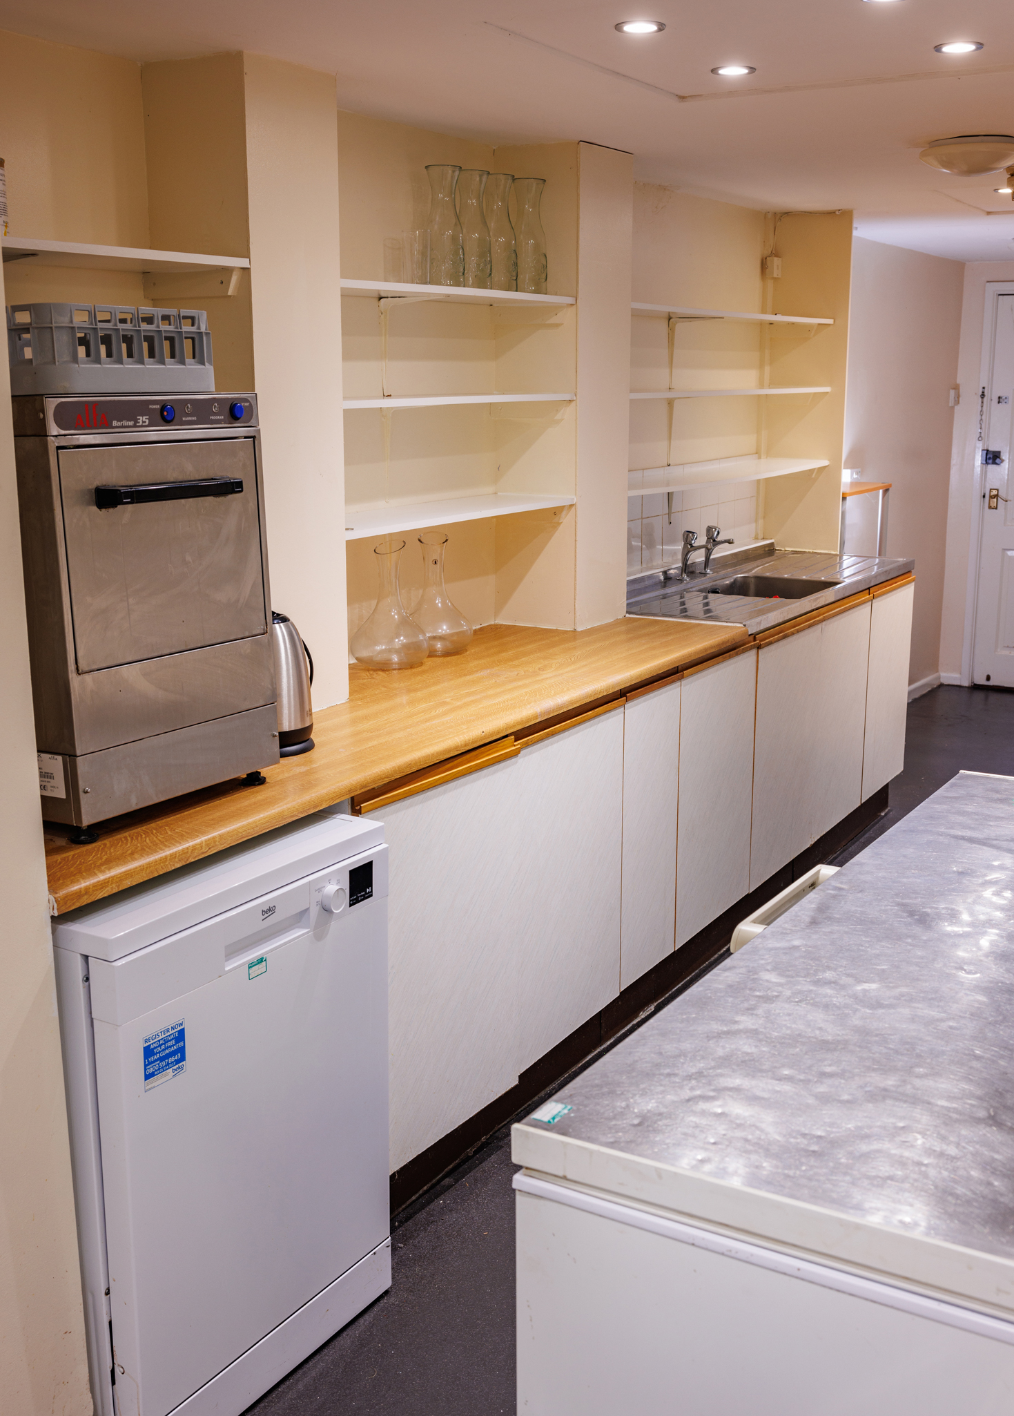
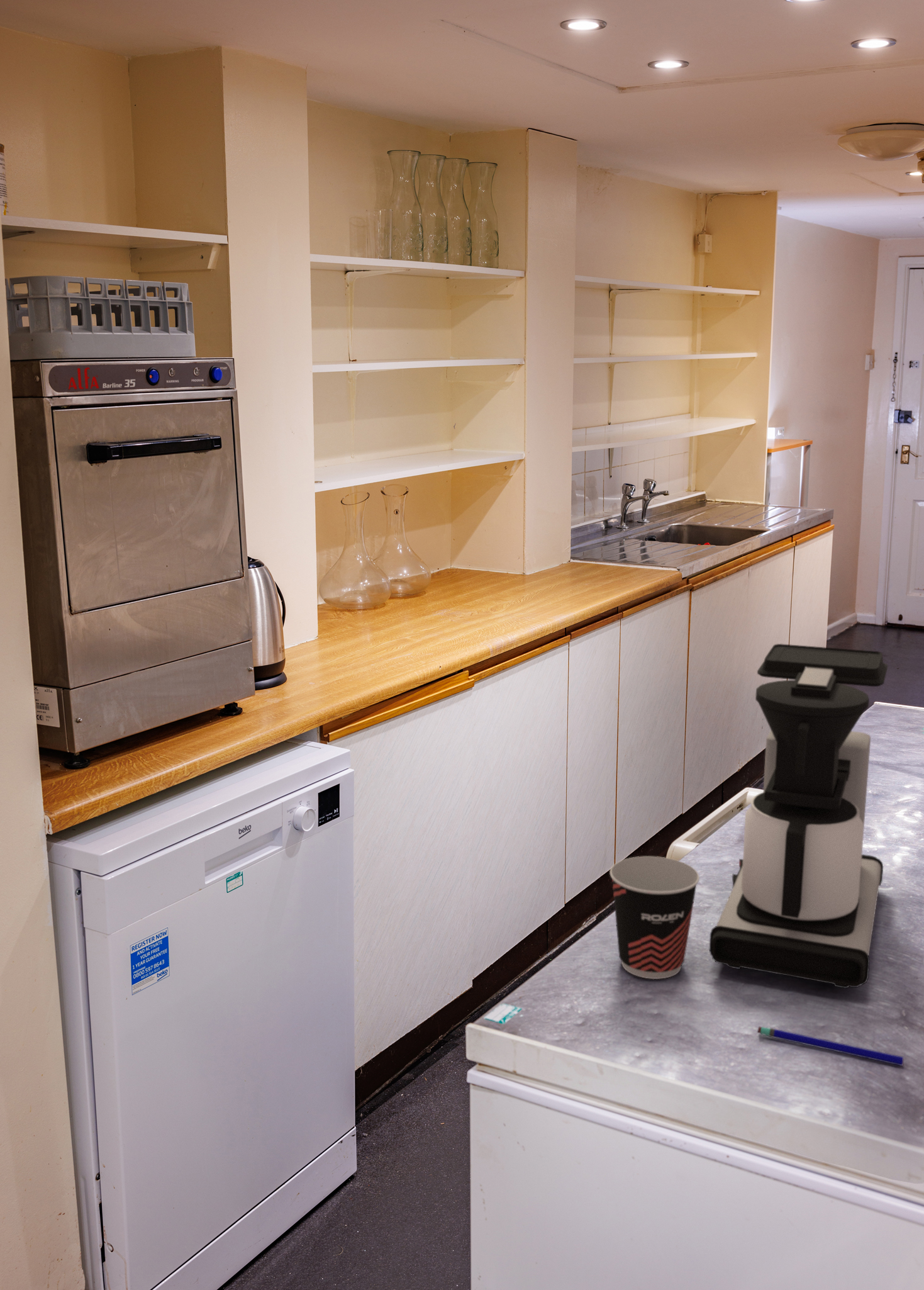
+ pen [757,1026,905,1067]
+ coffee maker [709,643,888,989]
+ cup [610,856,700,980]
